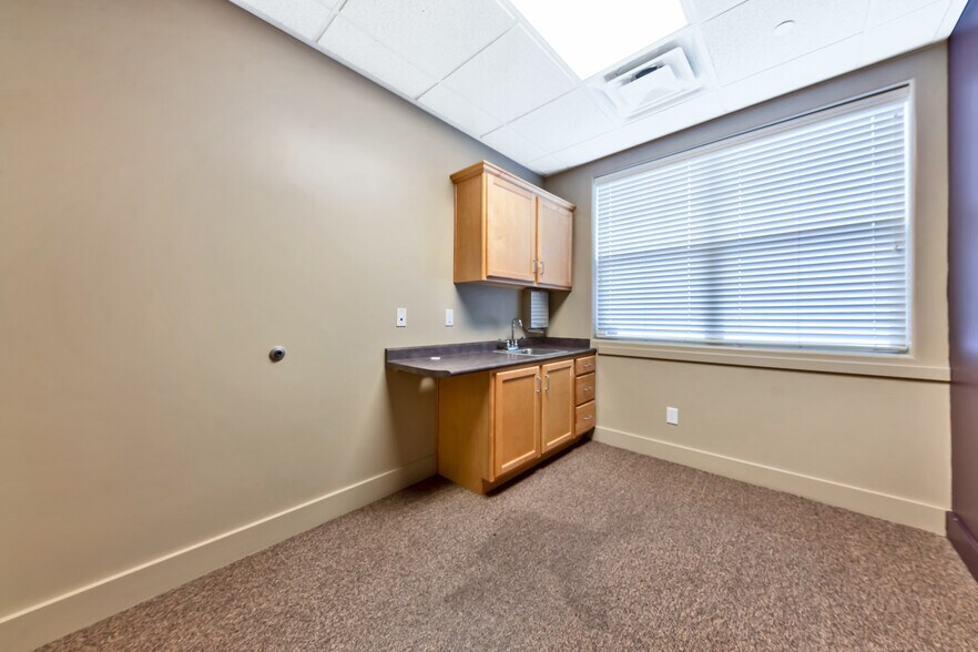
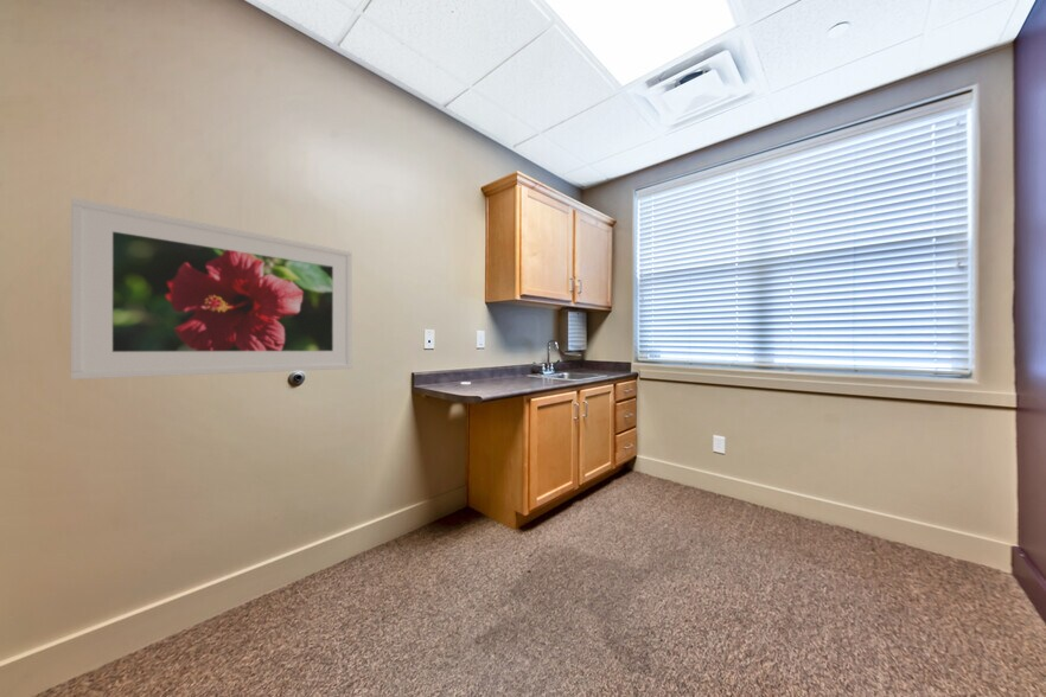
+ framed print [70,197,353,381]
